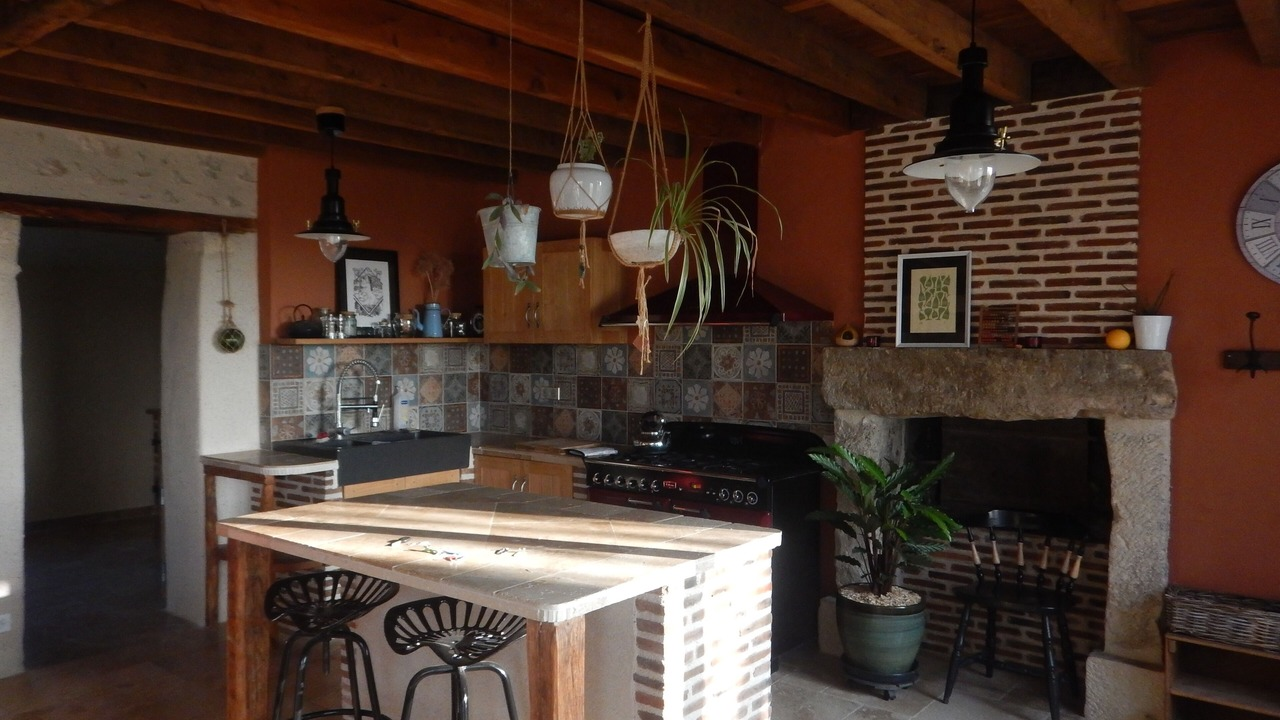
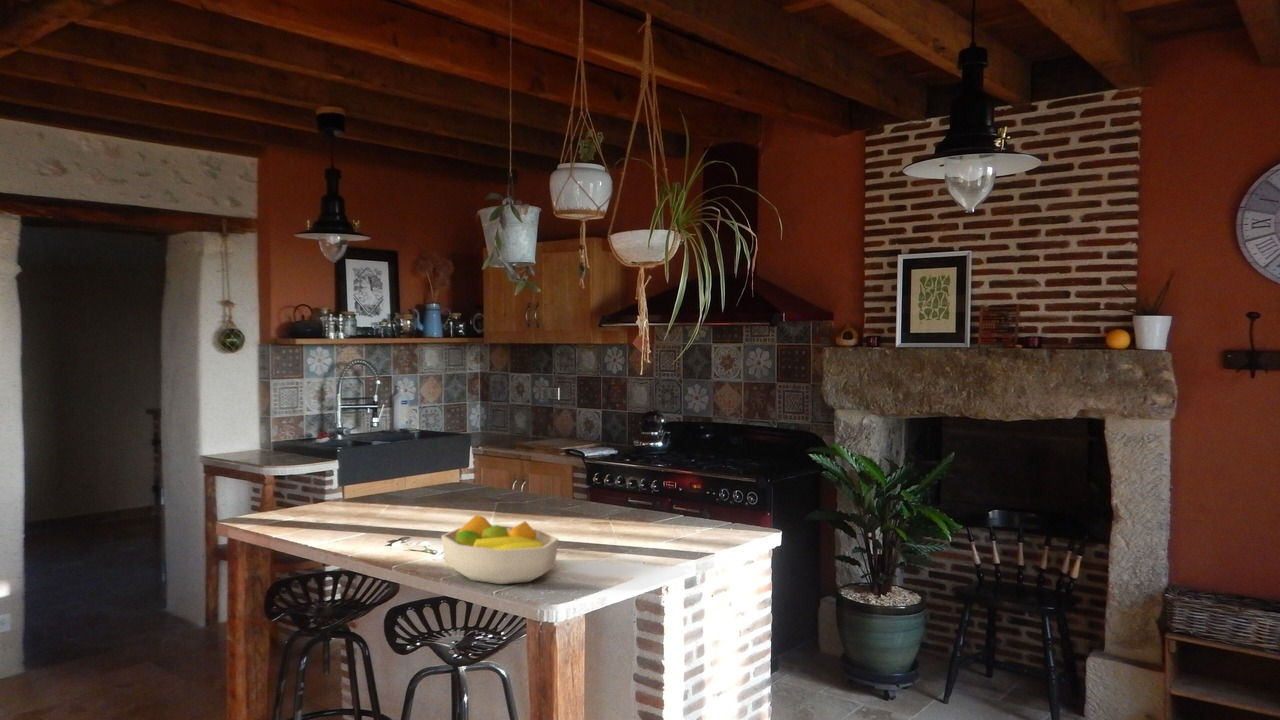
+ fruit bowl [440,513,560,585]
